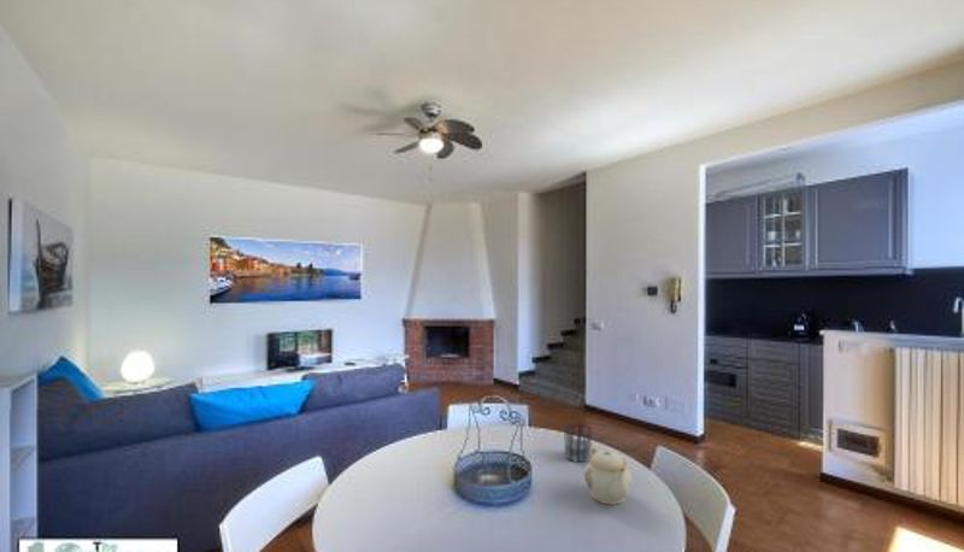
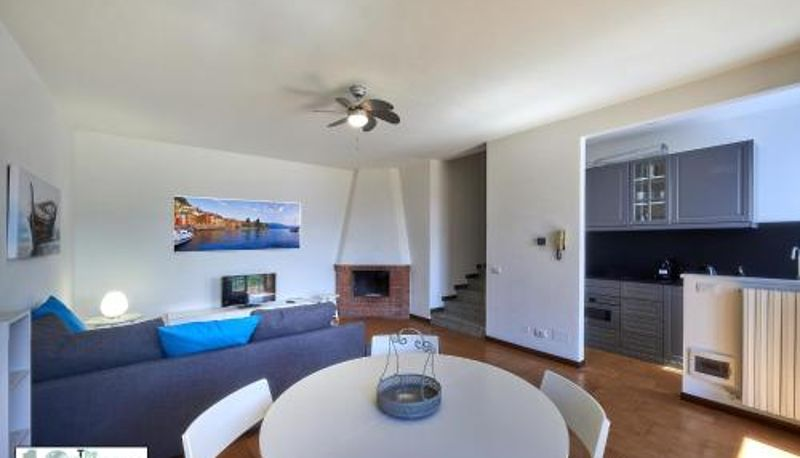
- cup [563,422,594,463]
- teapot [583,446,633,505]
